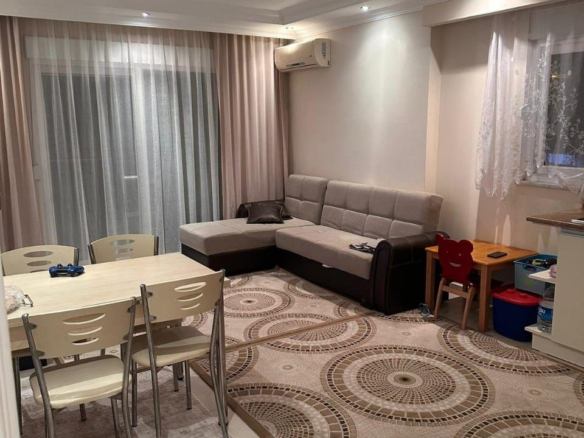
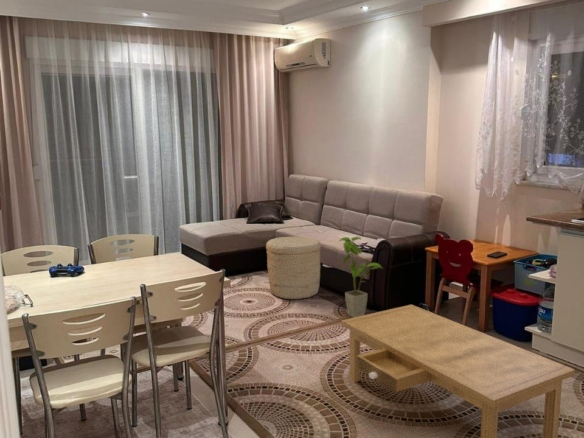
+ basket [265,236,322,300]
+ house plant [338,236,384,318]
+ coffee table [340,304,576,438]
